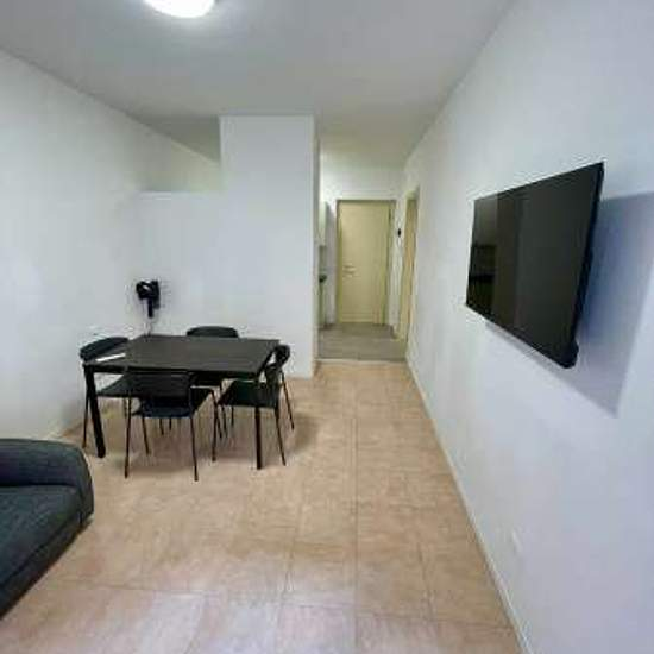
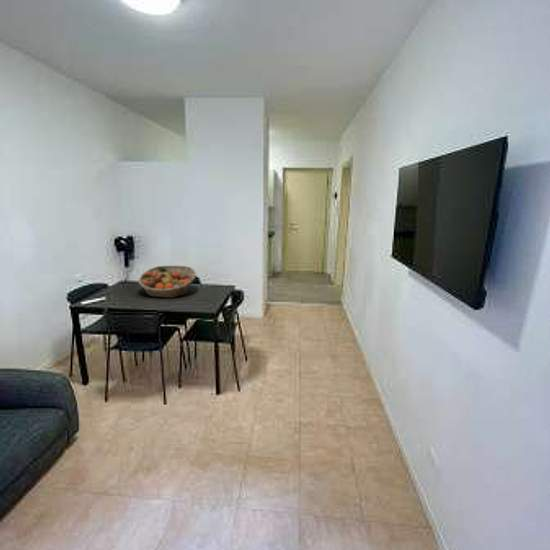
+ fruit basket [137,265,197,298]
